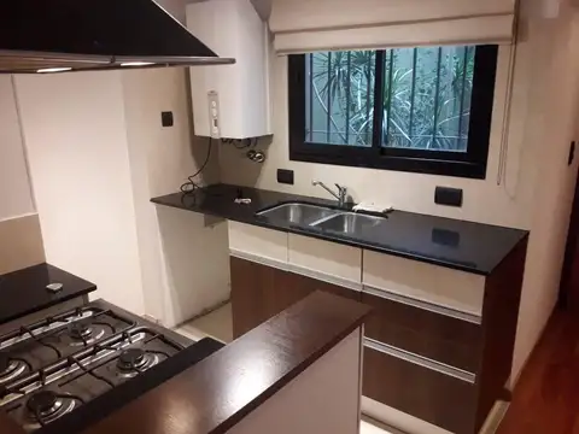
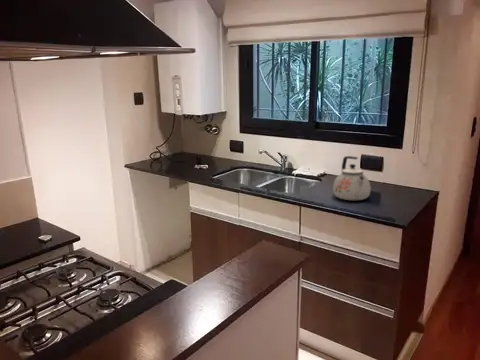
+ kettle [332,155,372,201]
